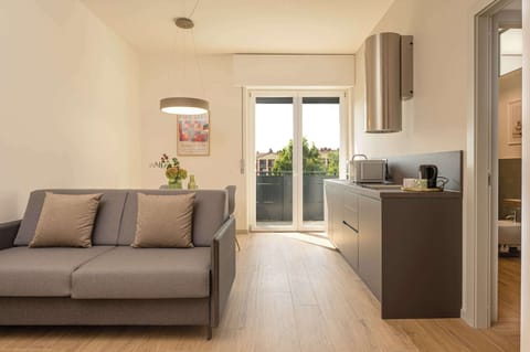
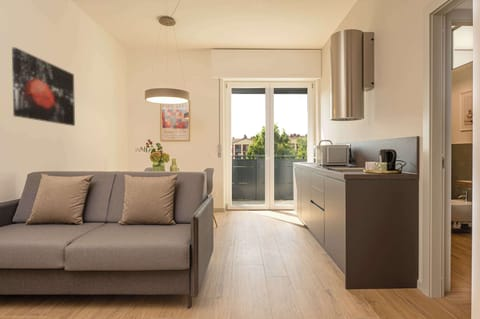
+ wall art [11,47,76,127]
